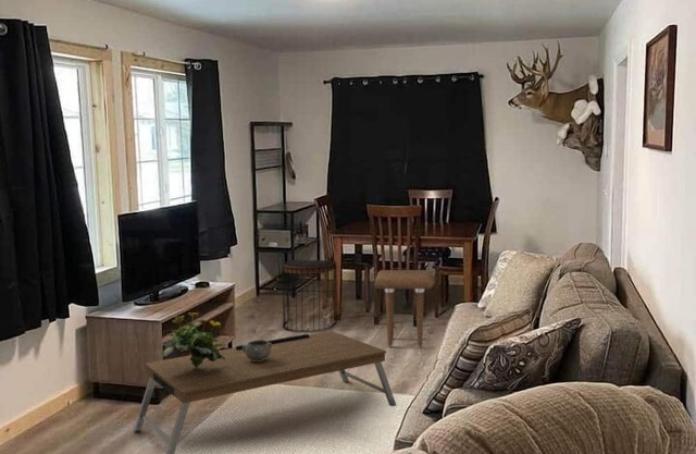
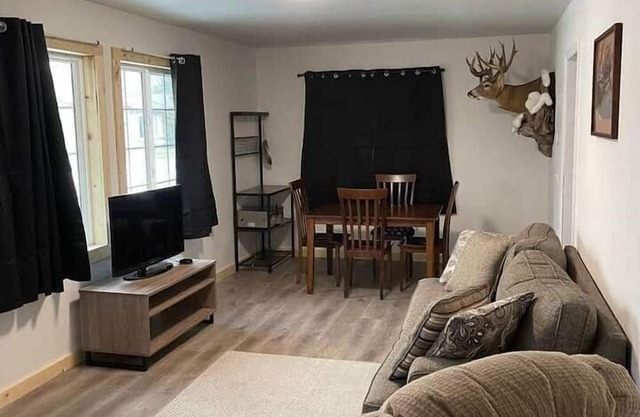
- side table [373,269,435,348]
- flowering plant [160,311,227,368]
- decorative bowl [243,339,272,361]
- coffee table [133,330,397,454]
- stool [281,259,339,333]
